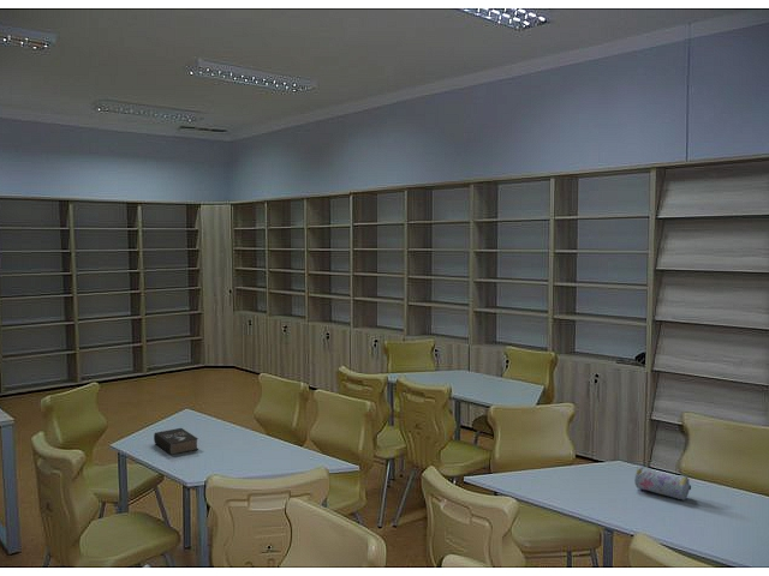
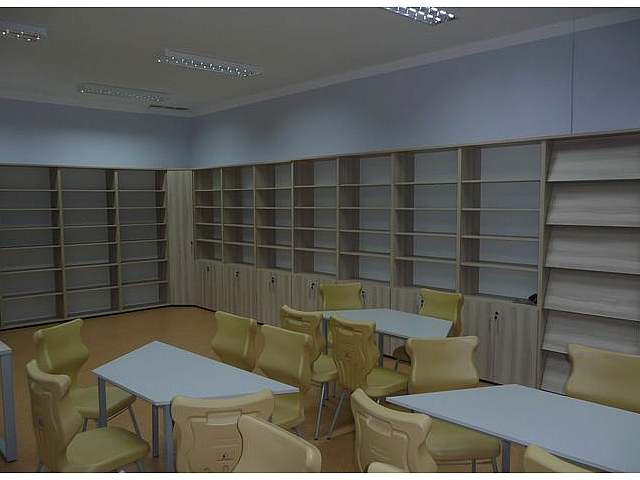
- book [153,427,199,456]
- pencil case [633,466,692,500]
